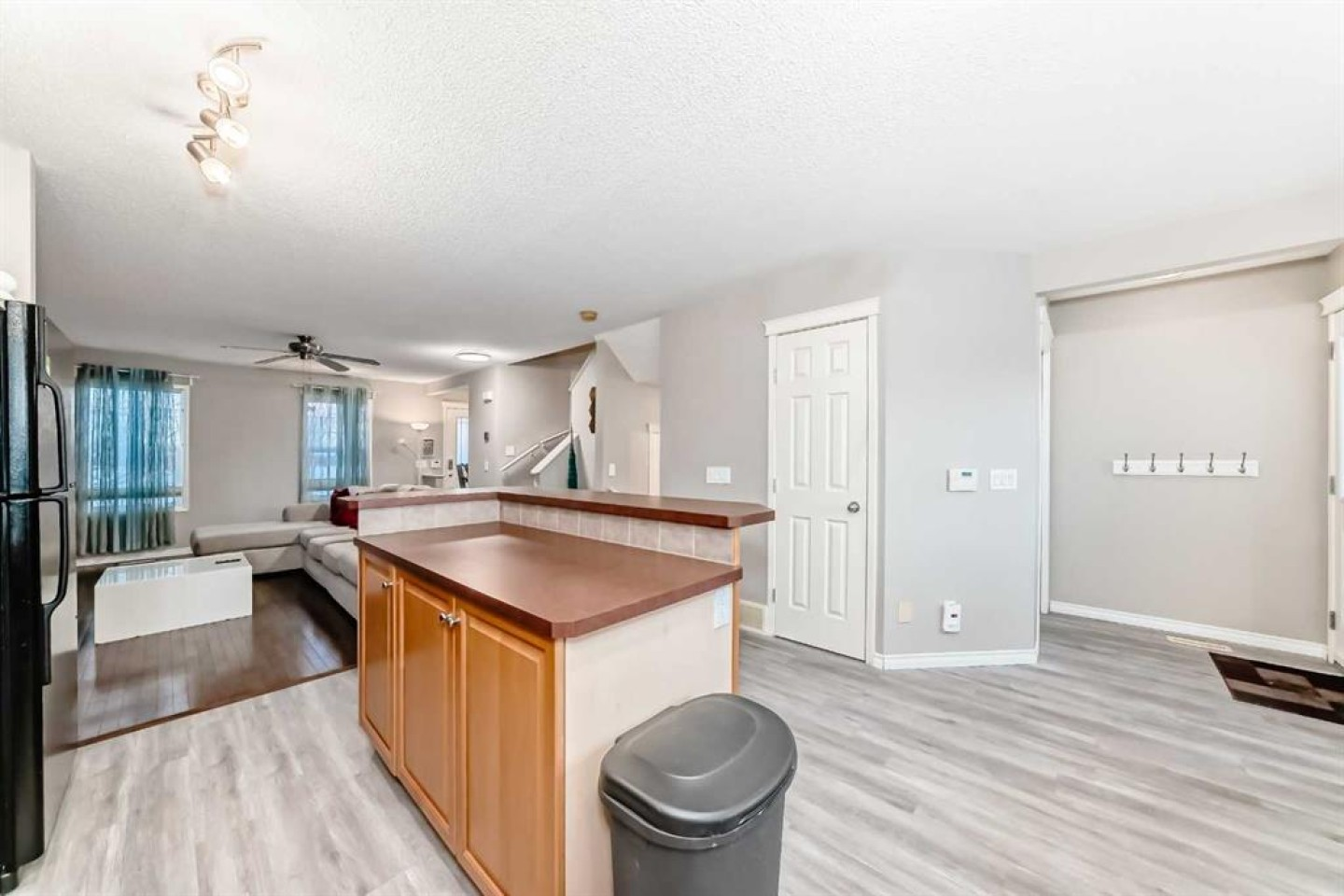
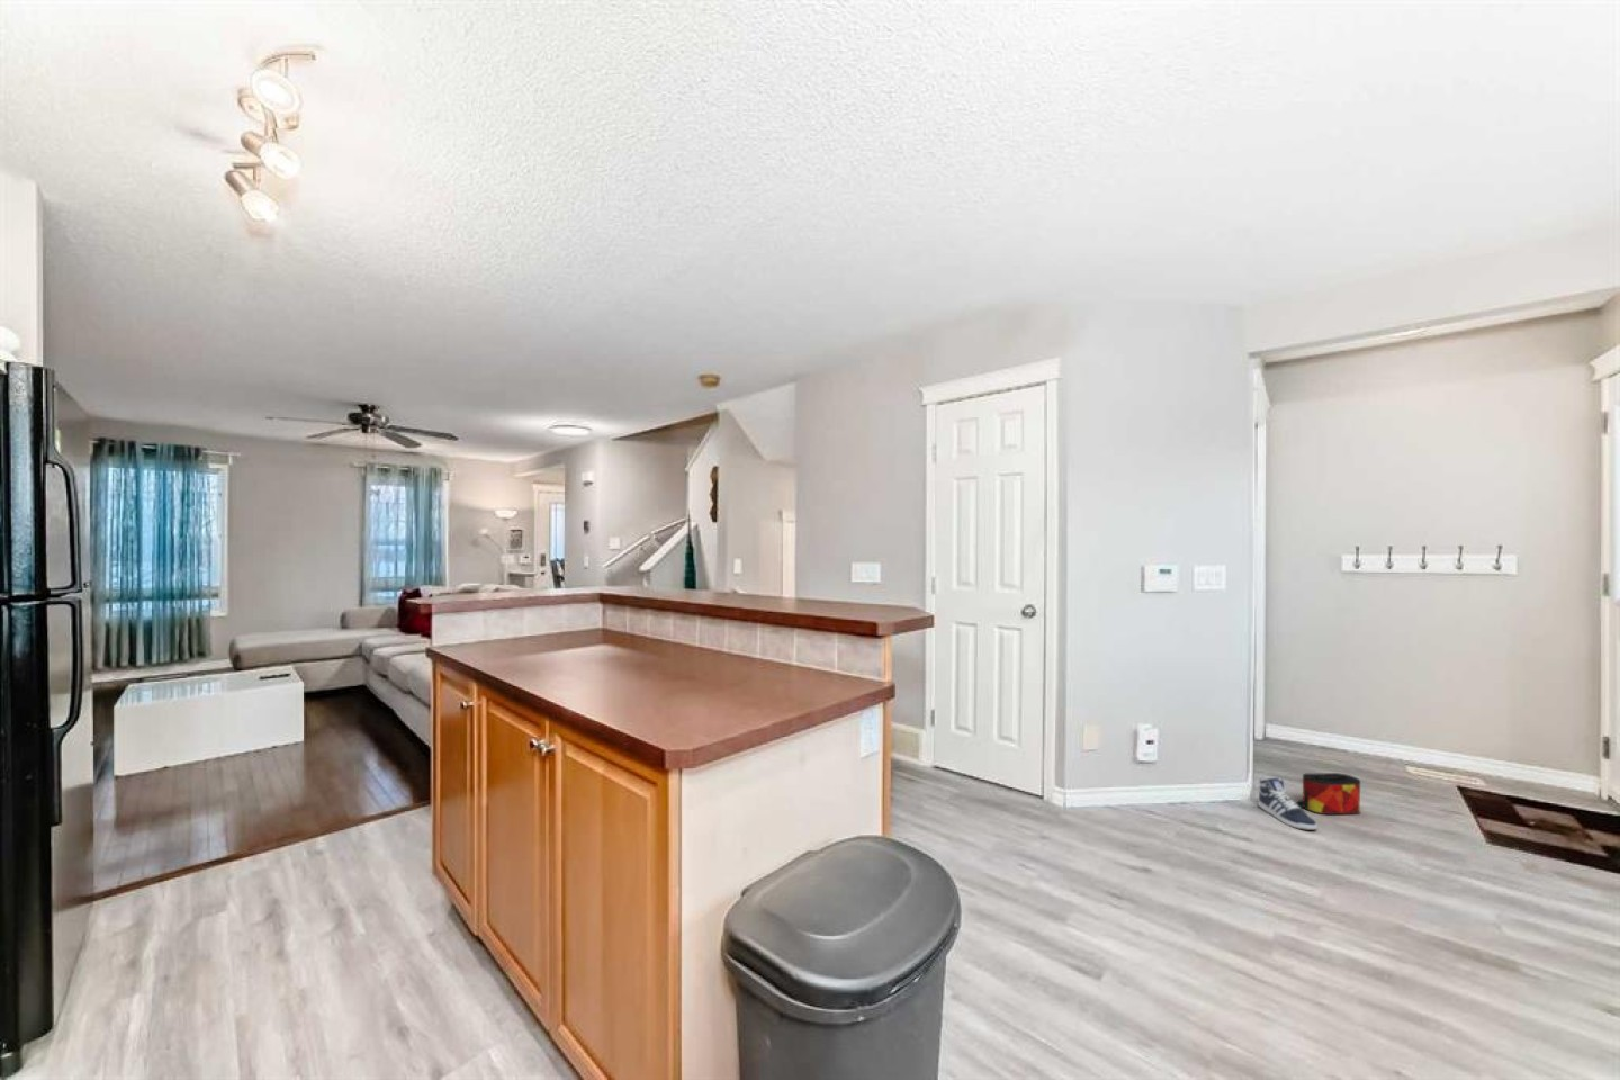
+ sneaker [1257,777,1319,832]
+ bag [1295,771,1361,816]
